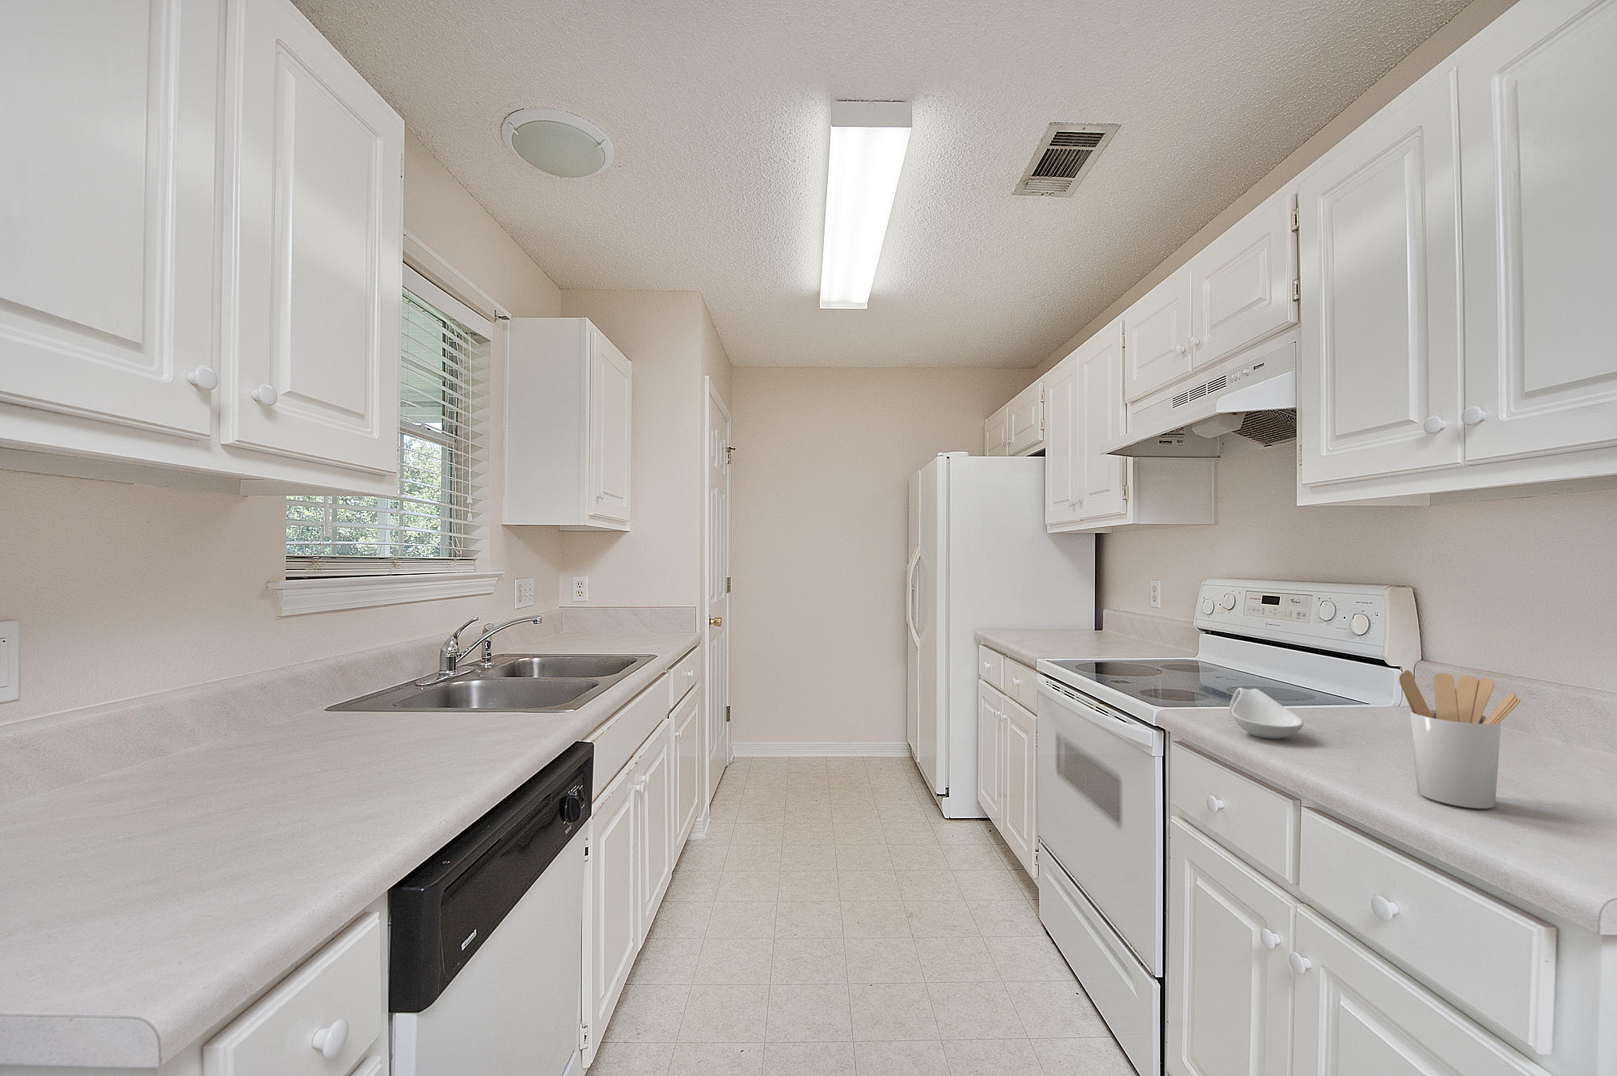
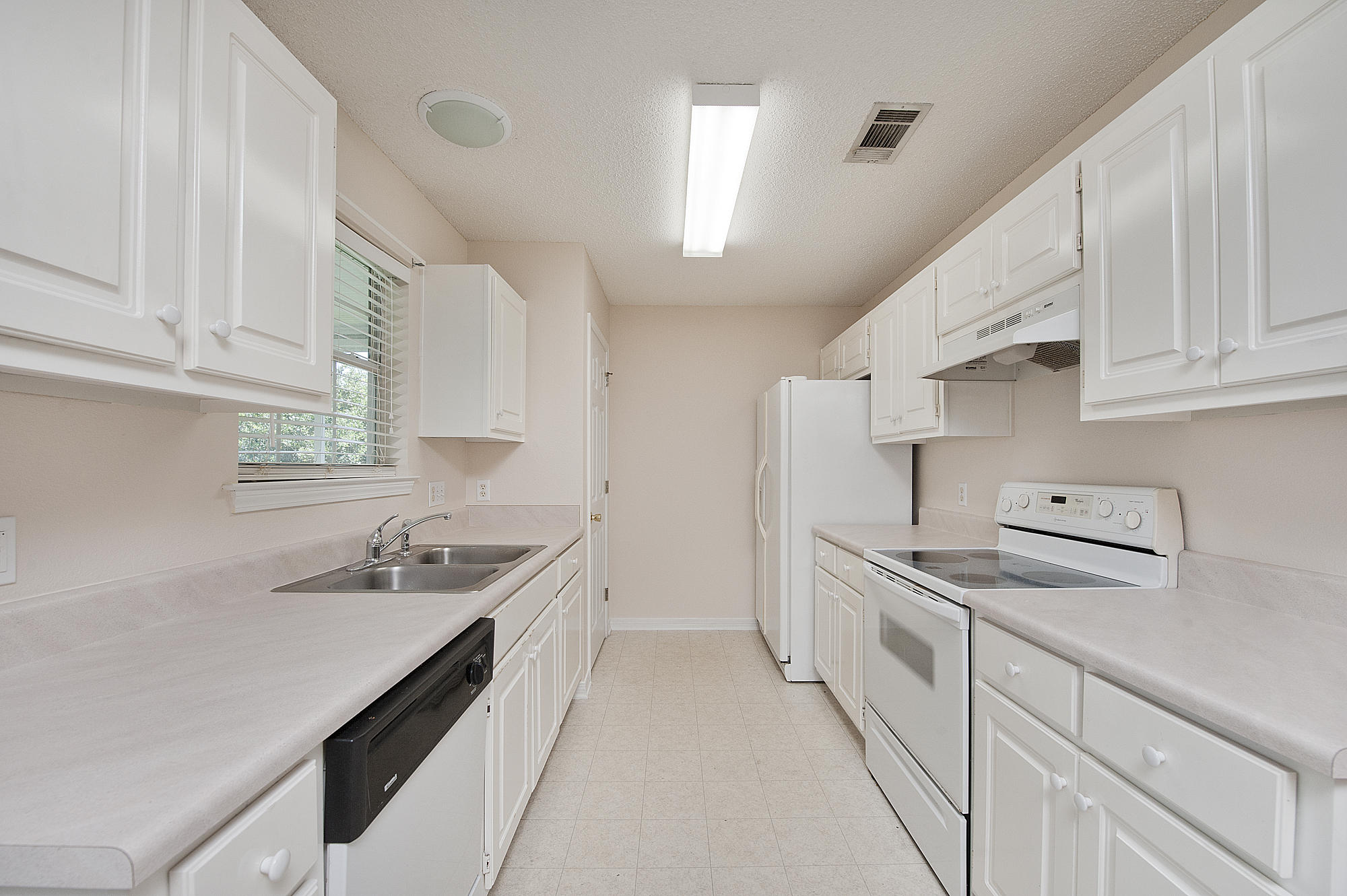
- utensil holder [1397,669,1522,809]
- spoon rest [1228,687,1304,740]
